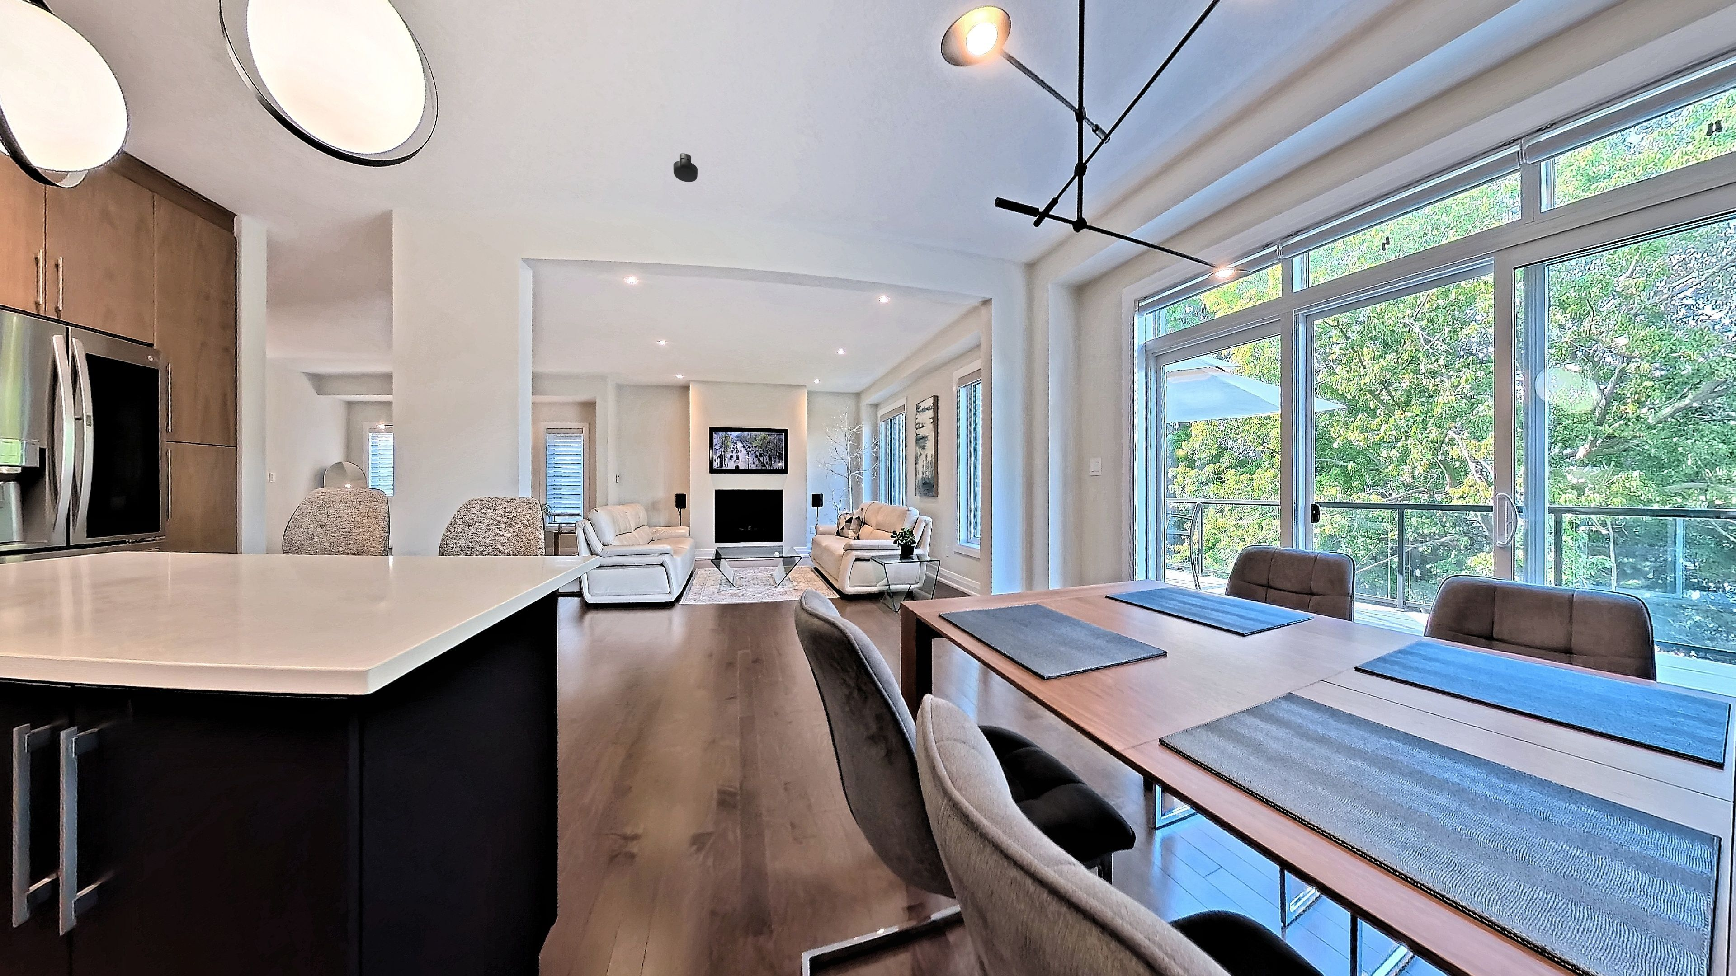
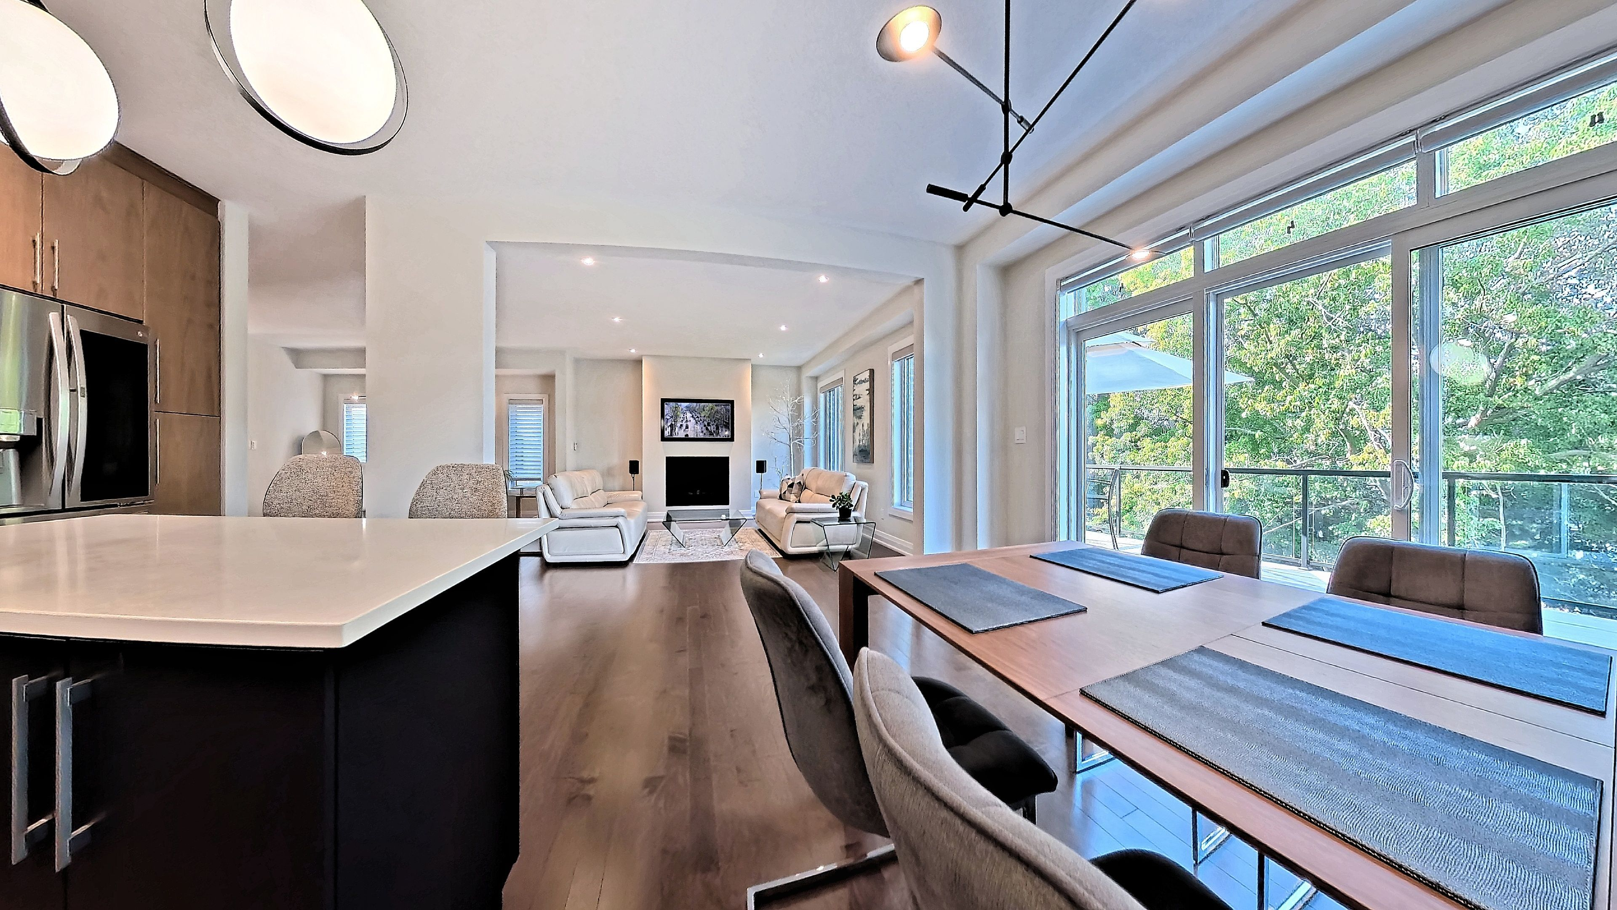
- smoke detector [674,153,698,182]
